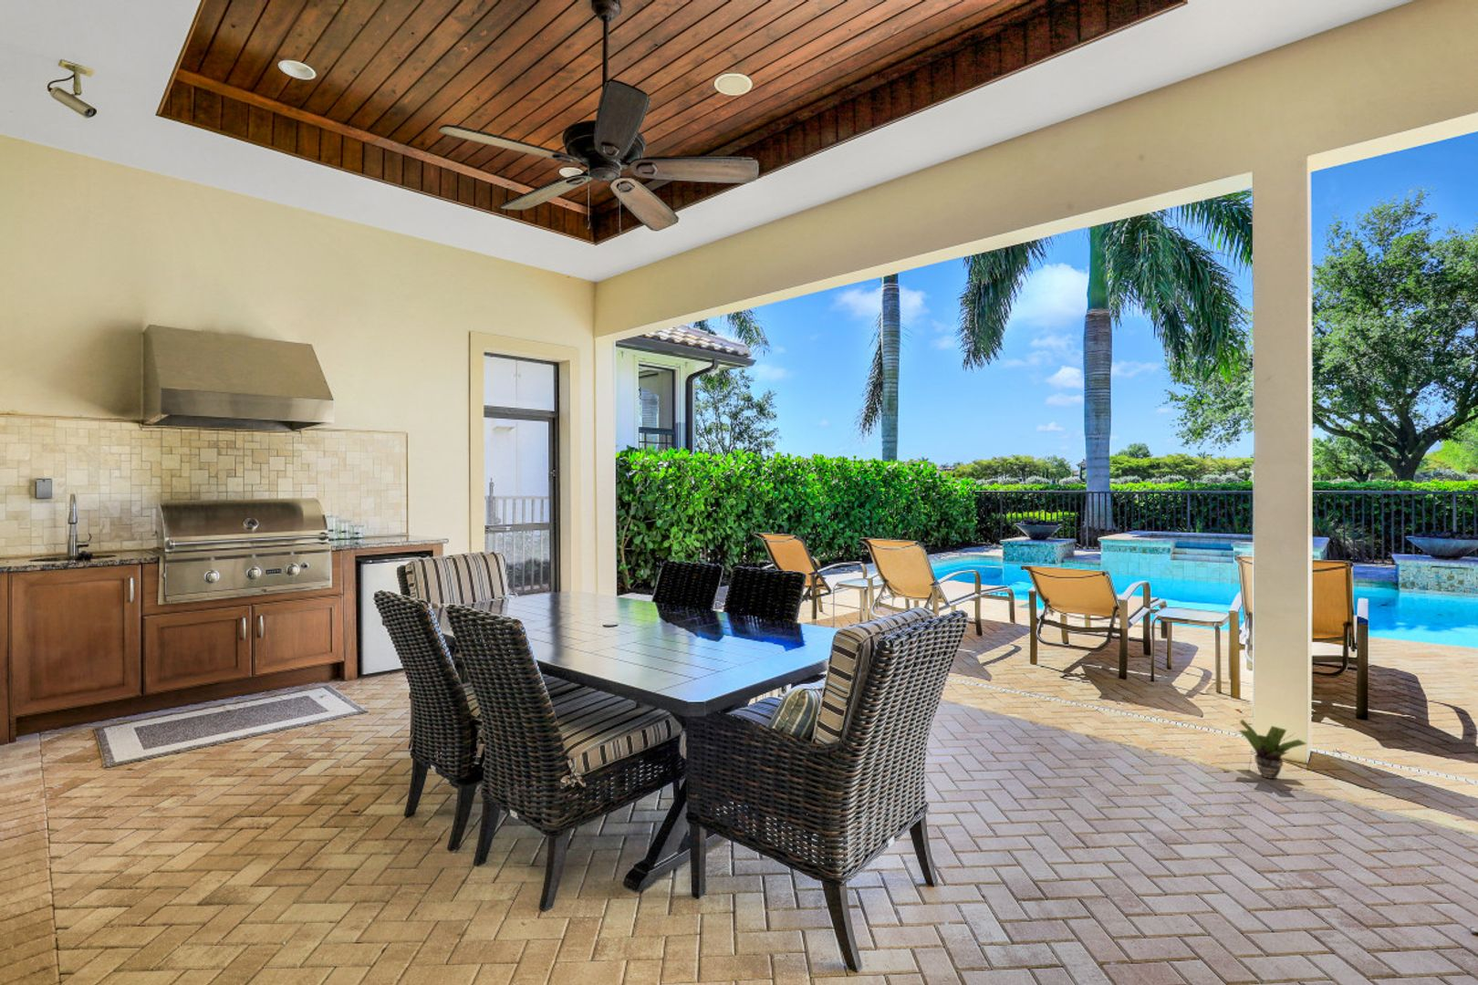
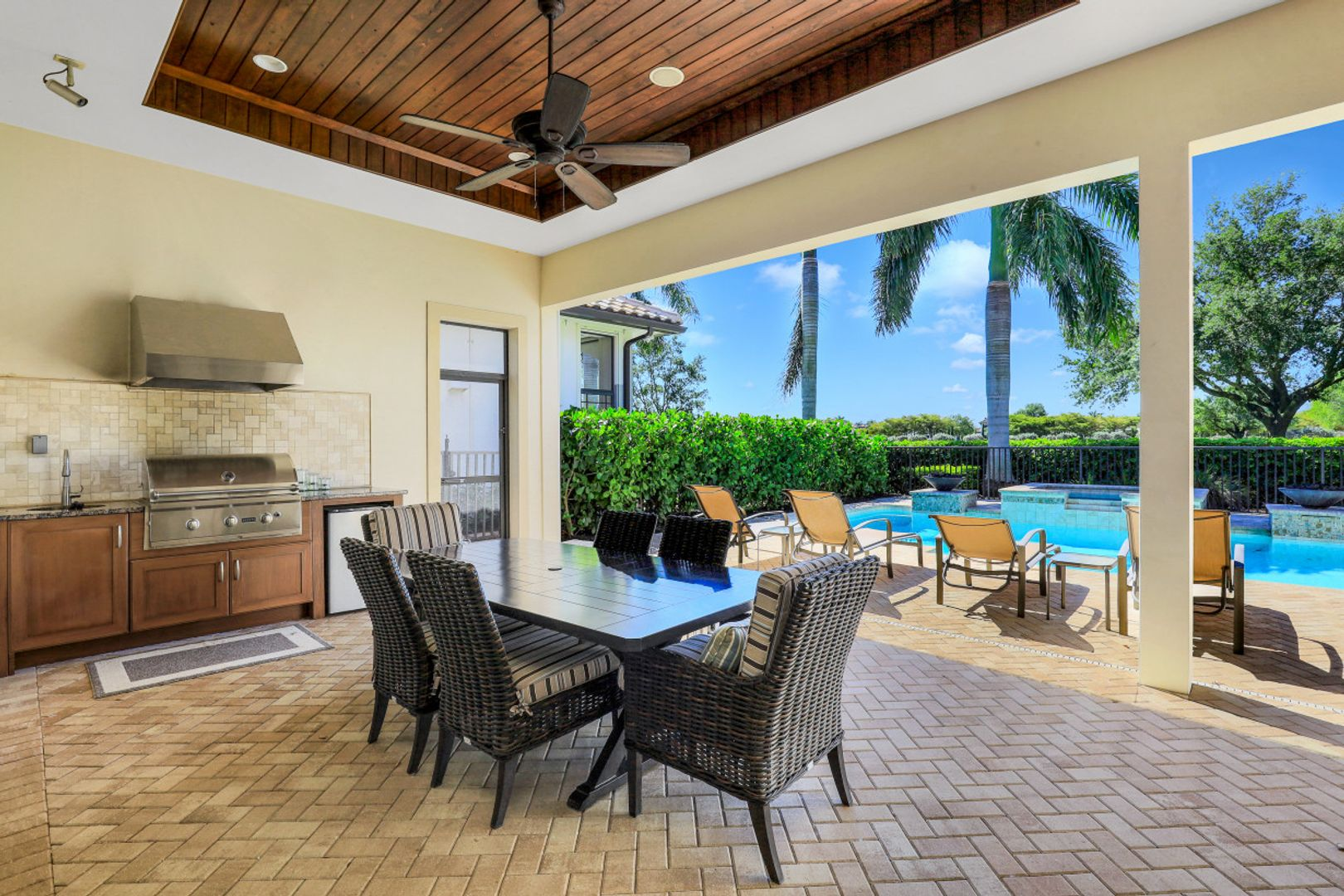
- potted plant [1238,719,1309,779]
